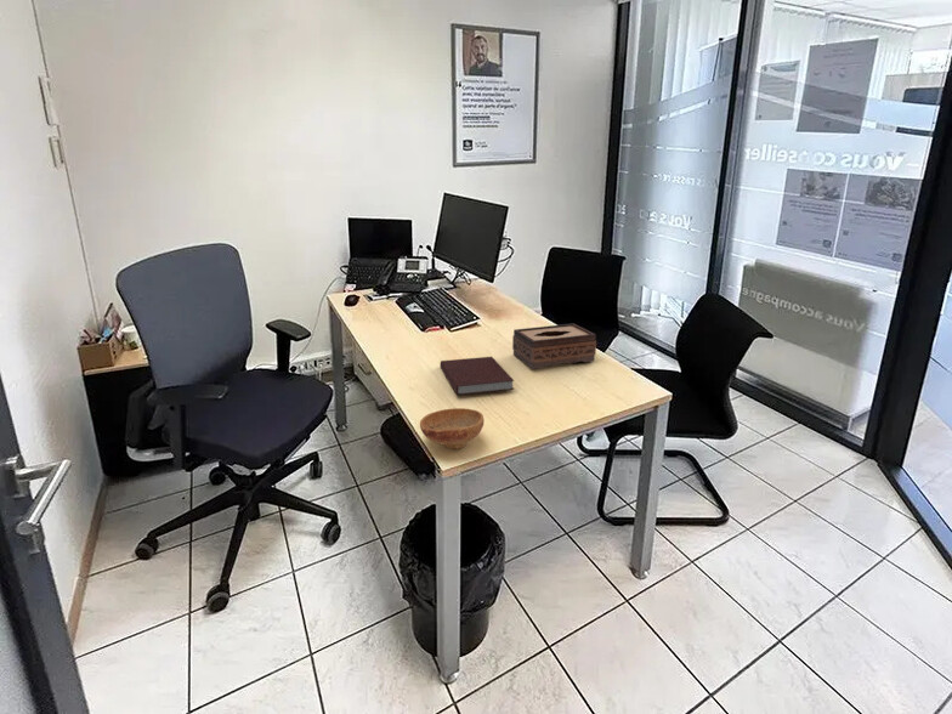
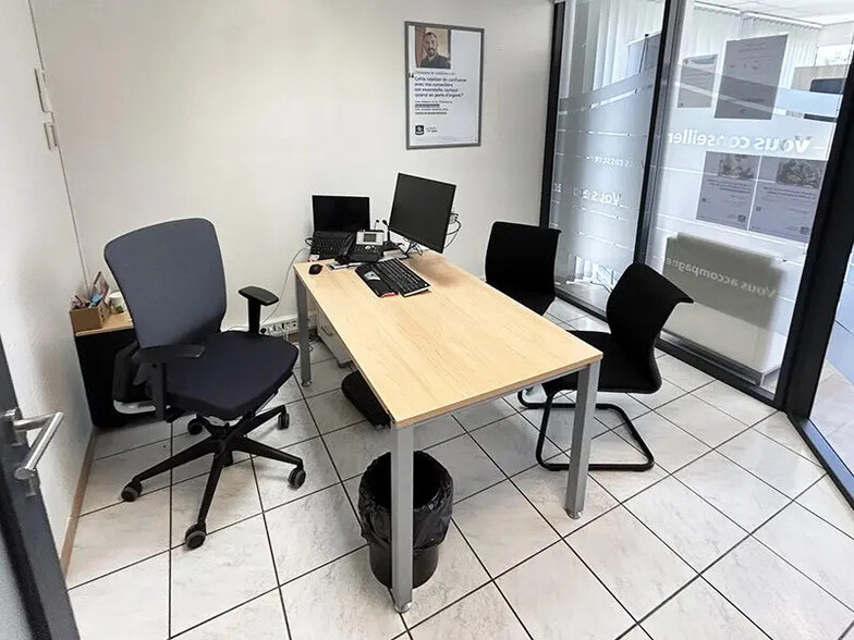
- bowl [419,407,486,450]
- tissue box [511,323,597,370]
- notebook [440,356,515,396]
